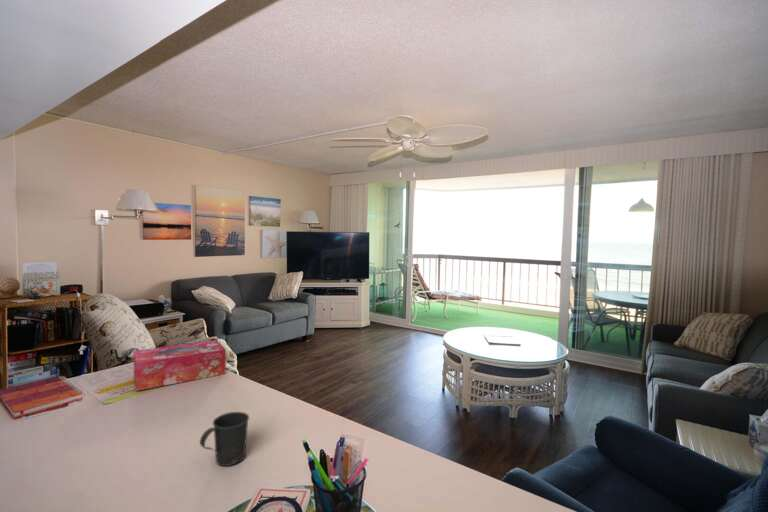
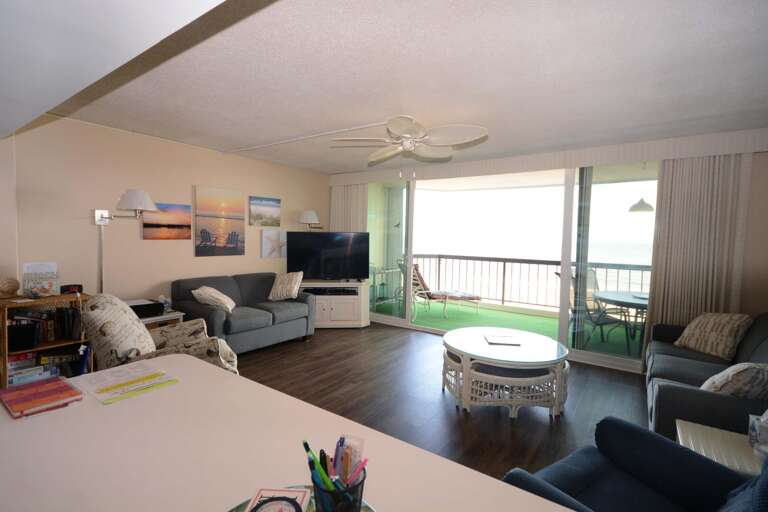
- mug [199,411,250,467]
- tissue box [133,339,227,392]
